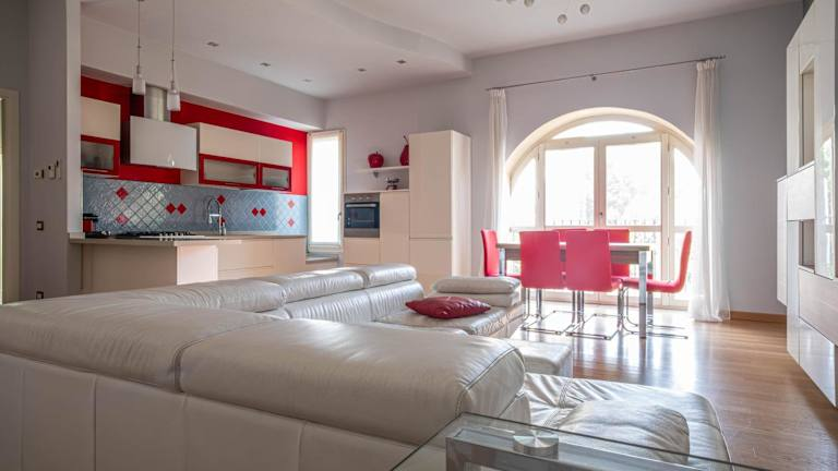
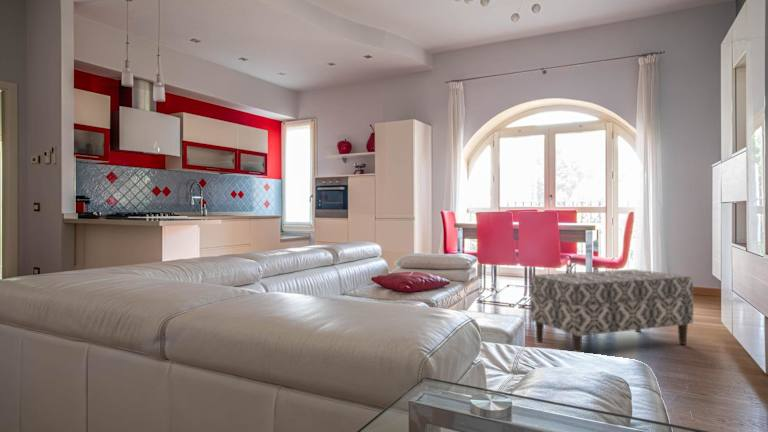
+ bench [529,269,694,353]
